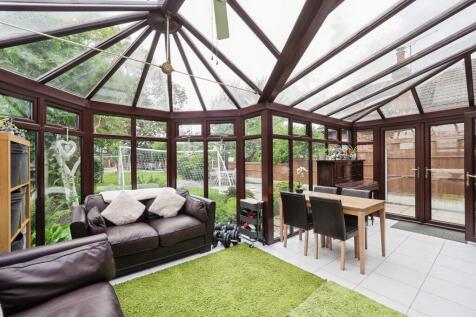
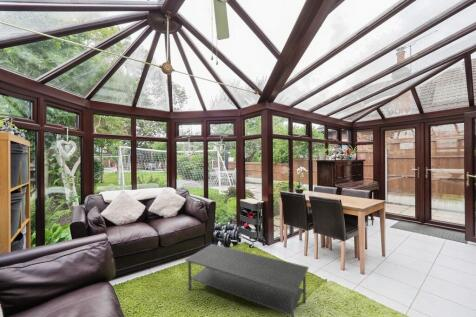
+ coffee table [184,243,310,317]
